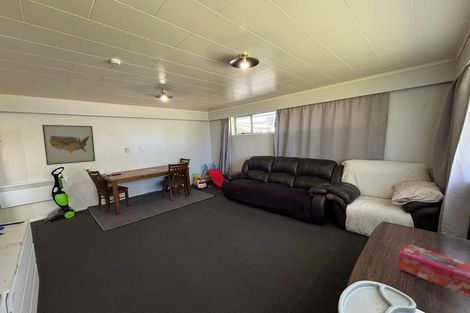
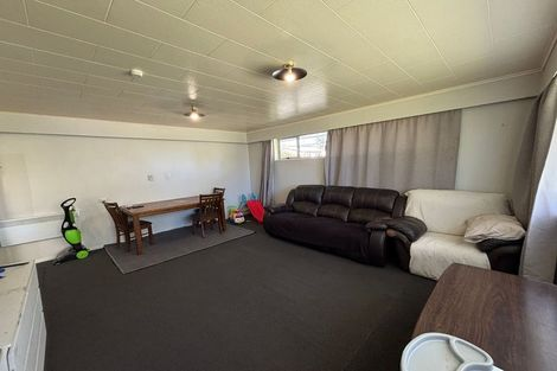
- tissue box [397,242,470,297]
- wall art [41,124,96,166]
